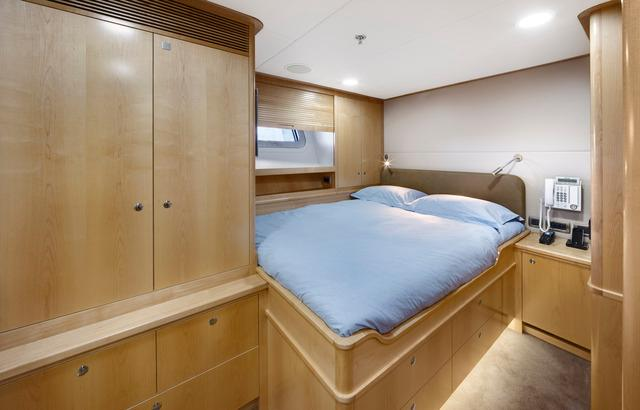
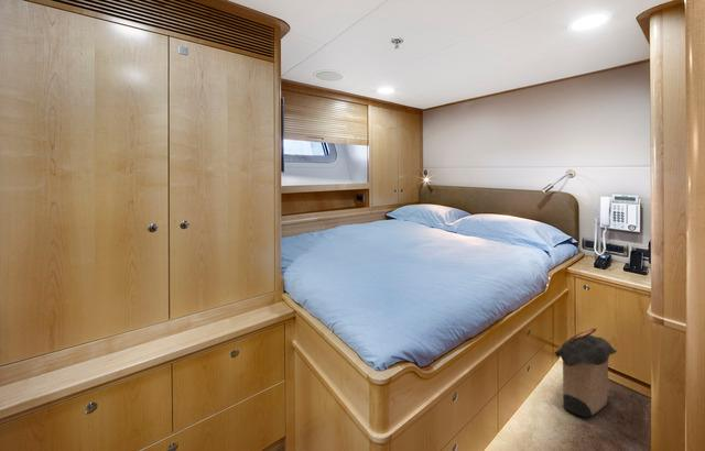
+ laundry hamper [553,327,618,418]
